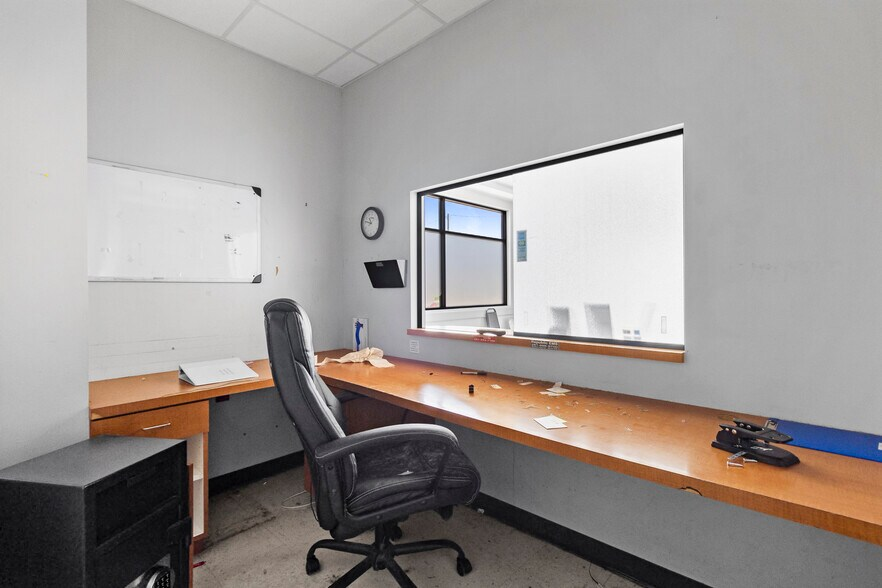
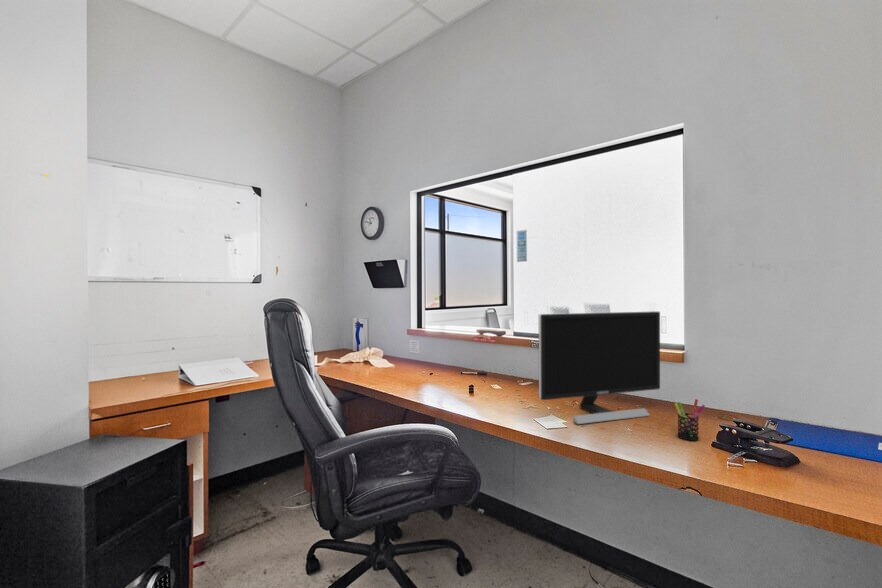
+ pen holder [674,398,706,442]
+ monitor [538,310,661,425]
